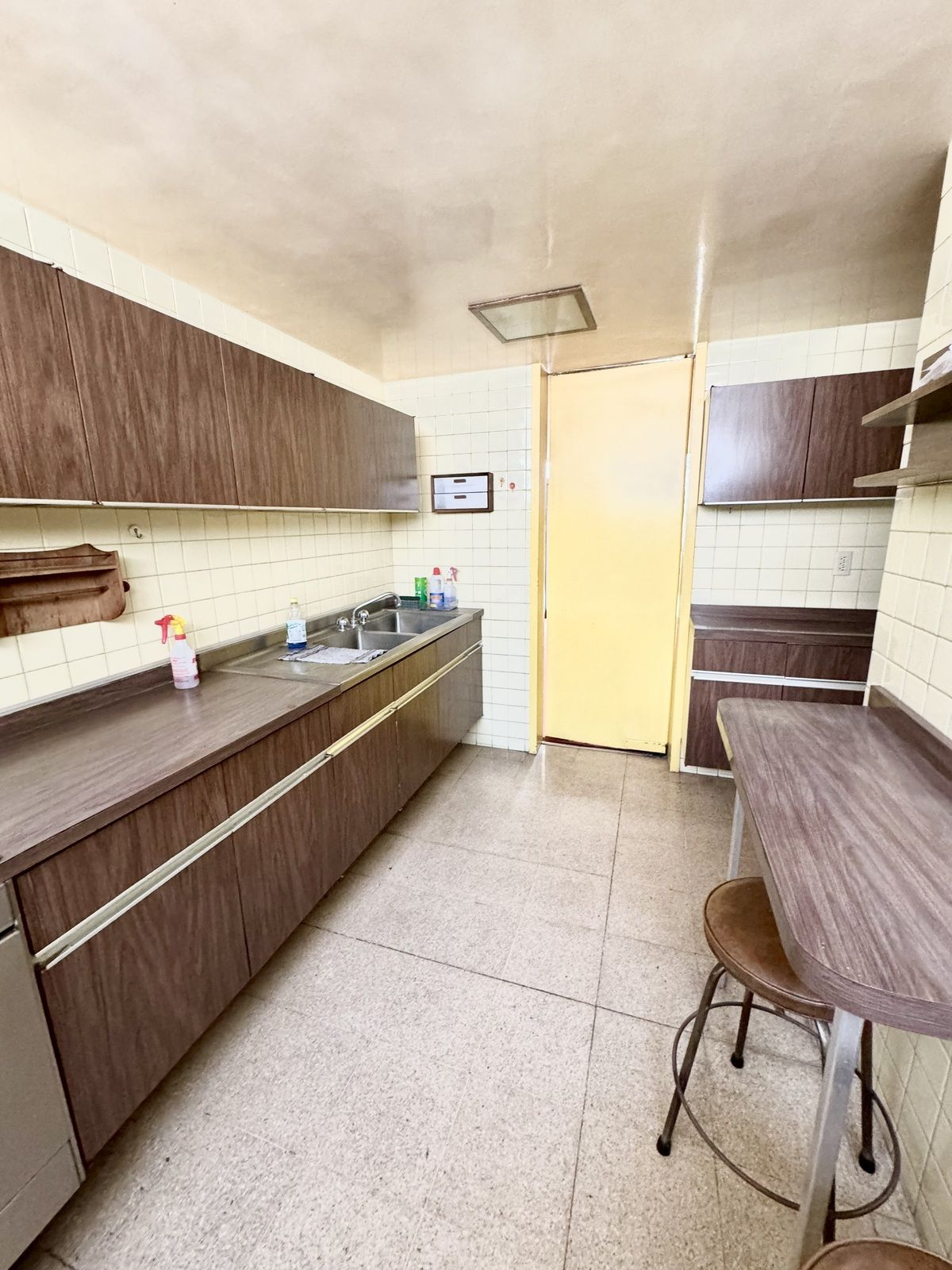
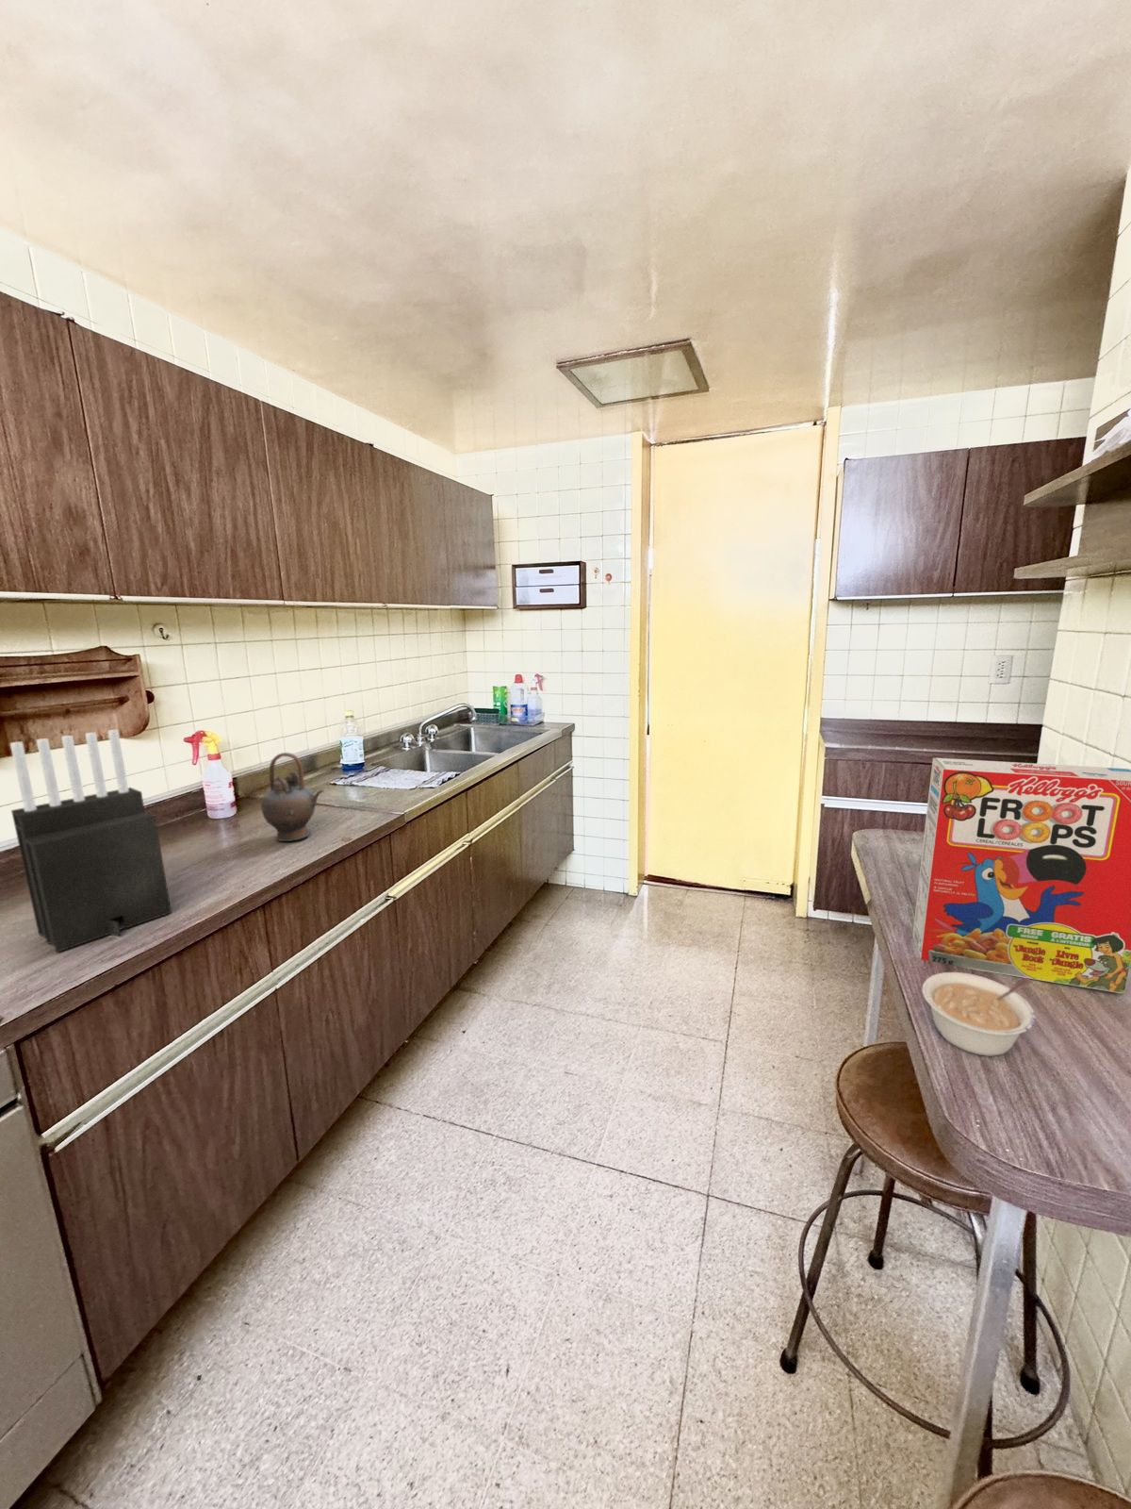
+ legume [922,972,1037,1057]
+ knife block [10,730,172,953]
+ teapot [260,752,326,842]
+ cereal box [911,757,1131,995]
